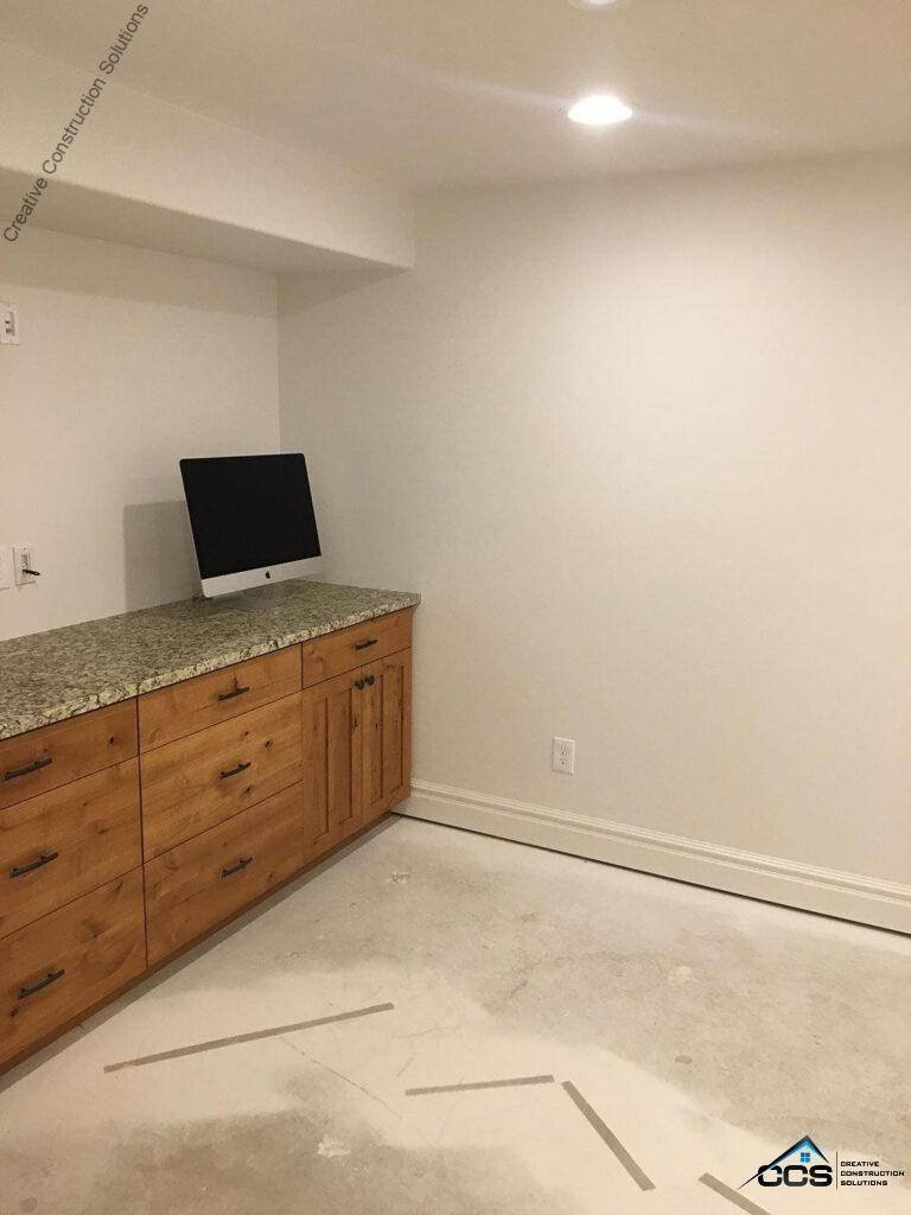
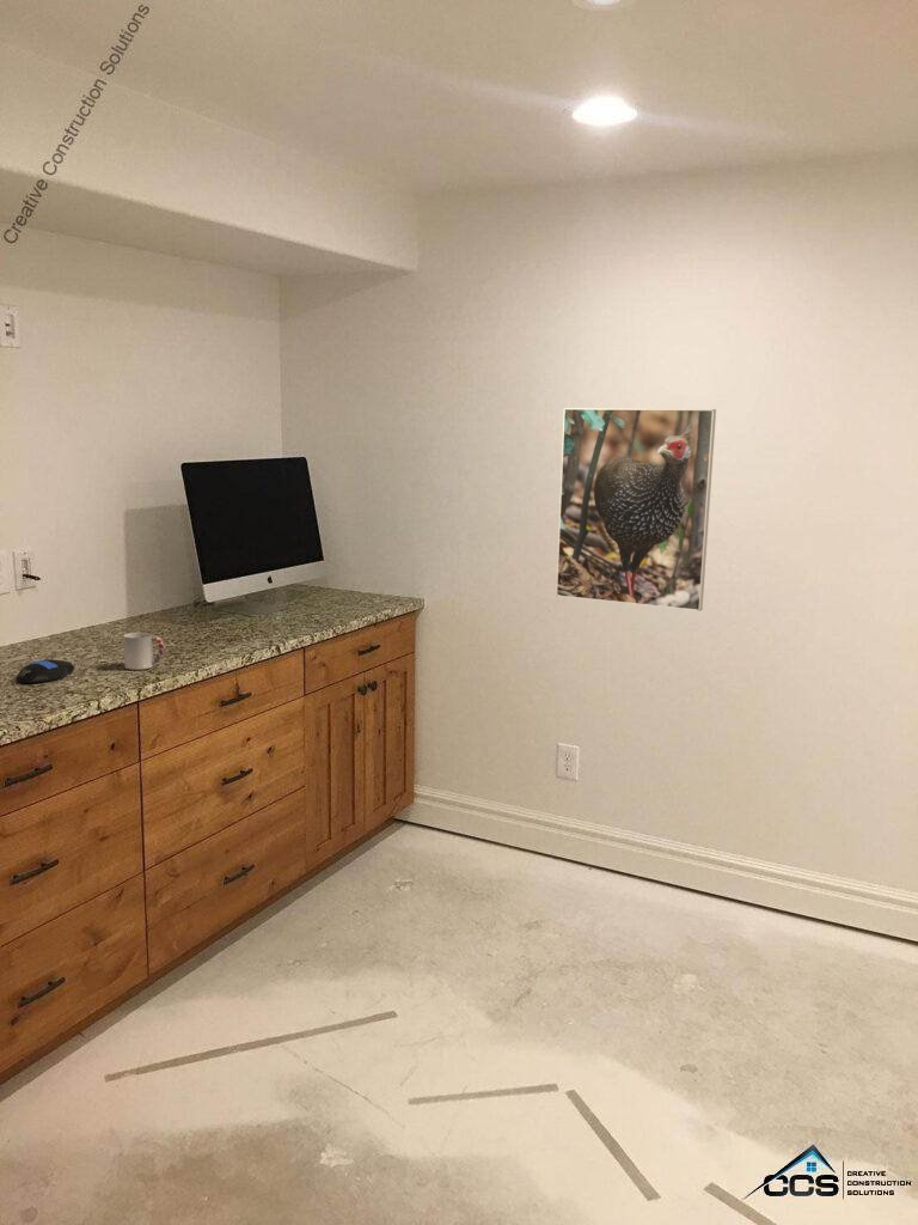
+ computer mouse [14,658,75,684]
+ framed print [555,407,717,612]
+ cup [123,632,166,671]
